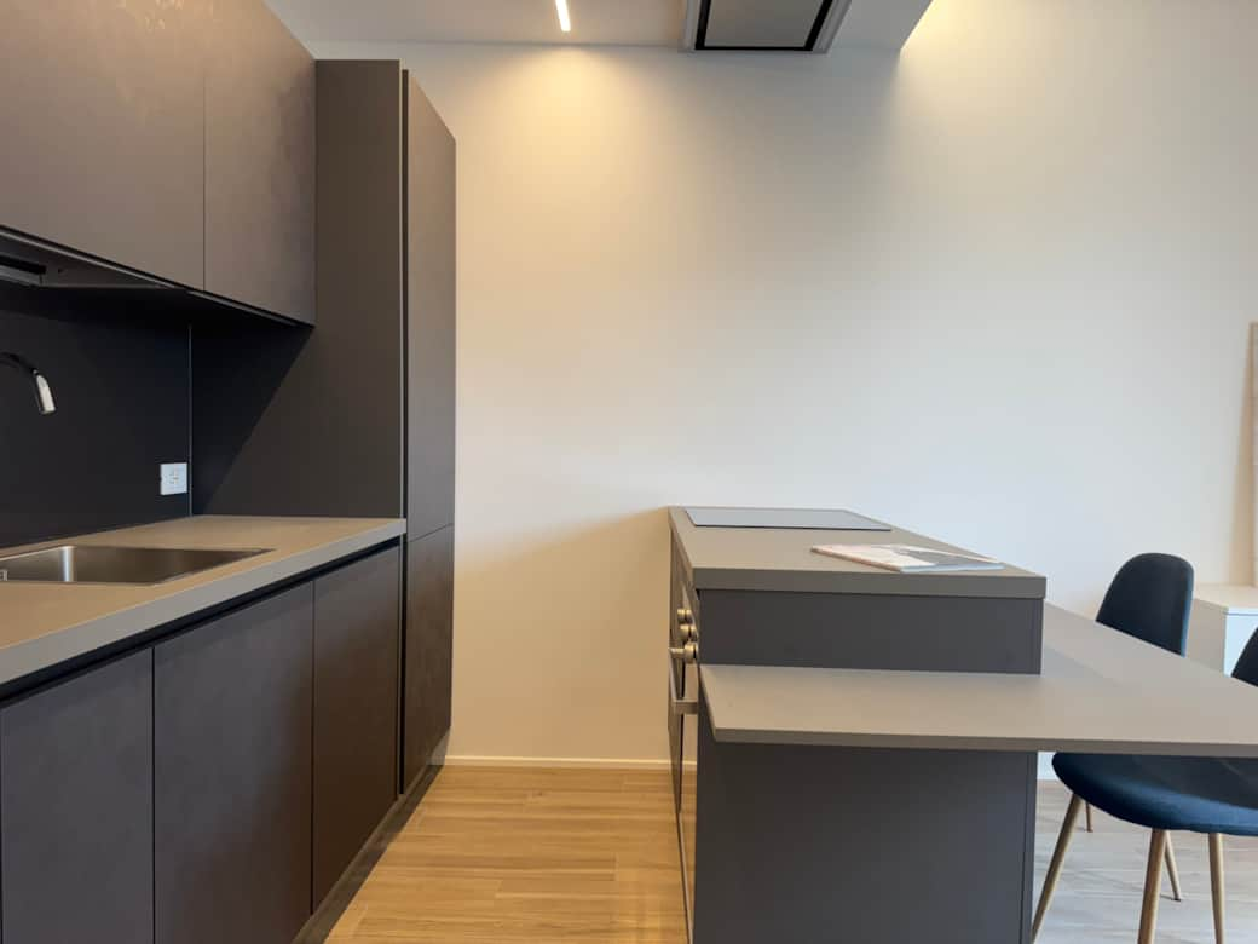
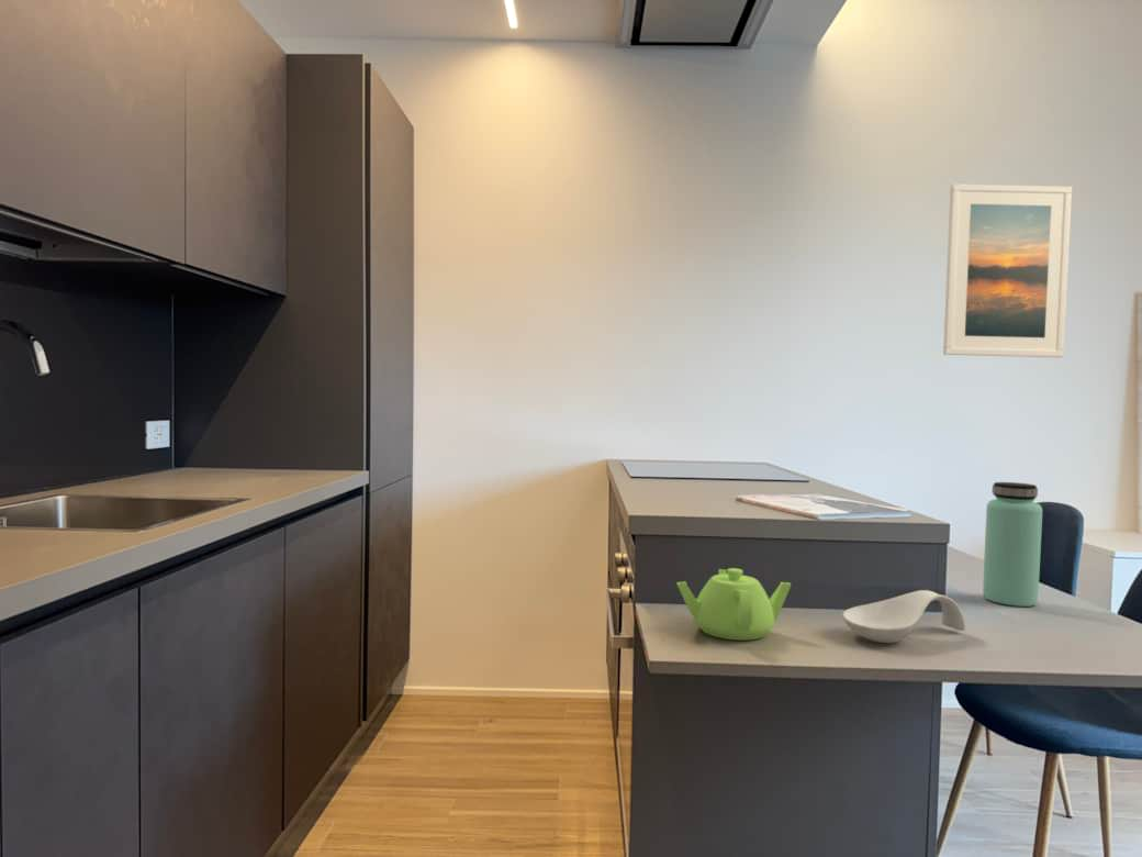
+ teapot [675,567,792,642]
+ spoon rest [841,589,966,644]
+ bottle [982,481,1043,608]
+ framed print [942,183,1073,358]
